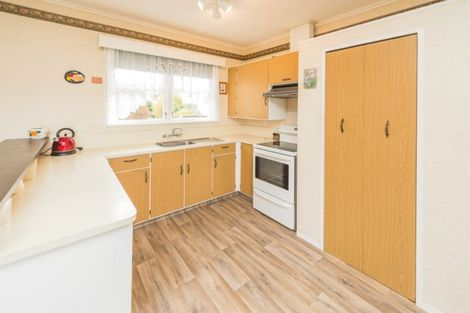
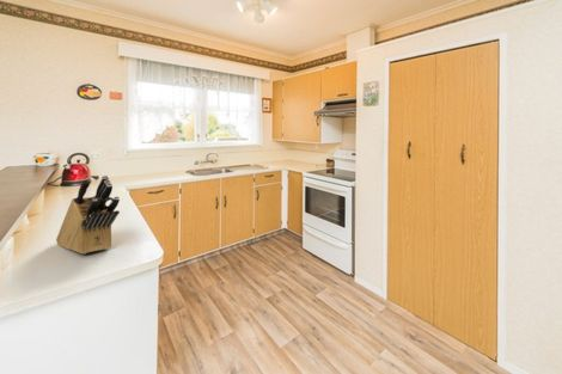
+ knife block [55,174,121,255]
